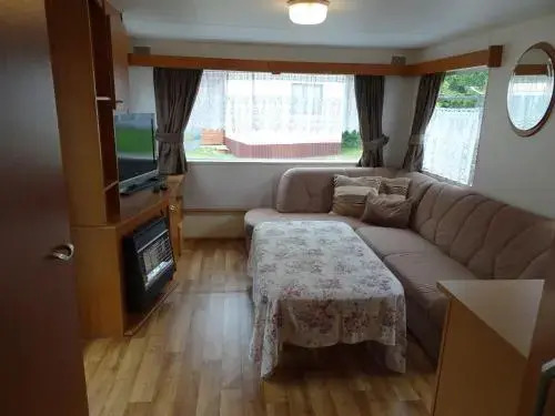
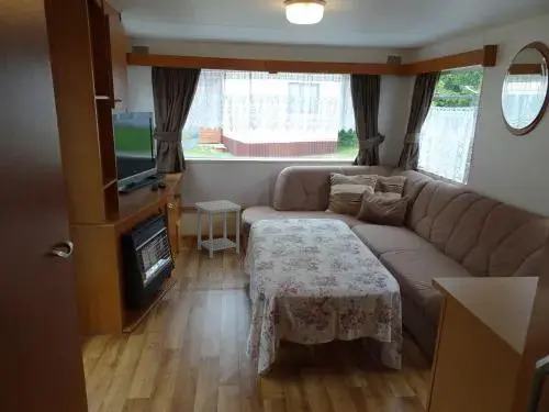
+ side table [193,199,242,259]
